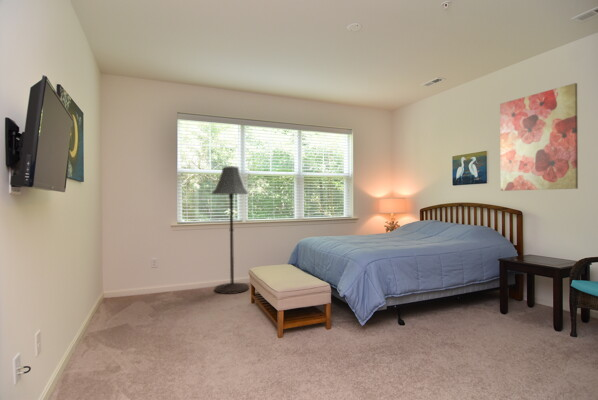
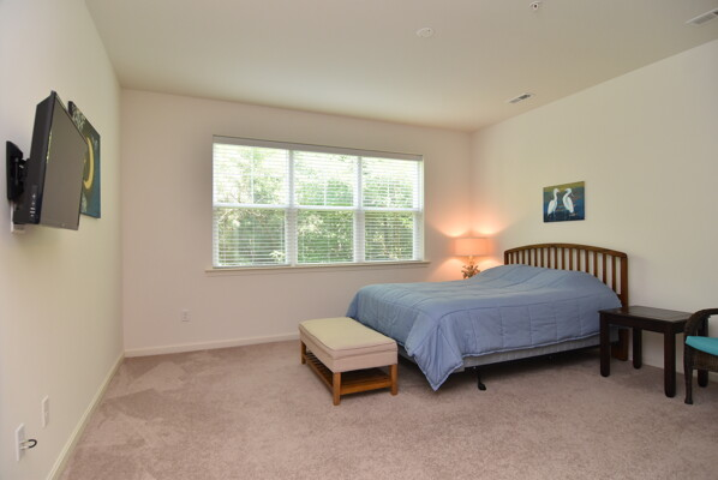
- floor lamp [210,165,251,295]
- wall art [499,82,579,192]
